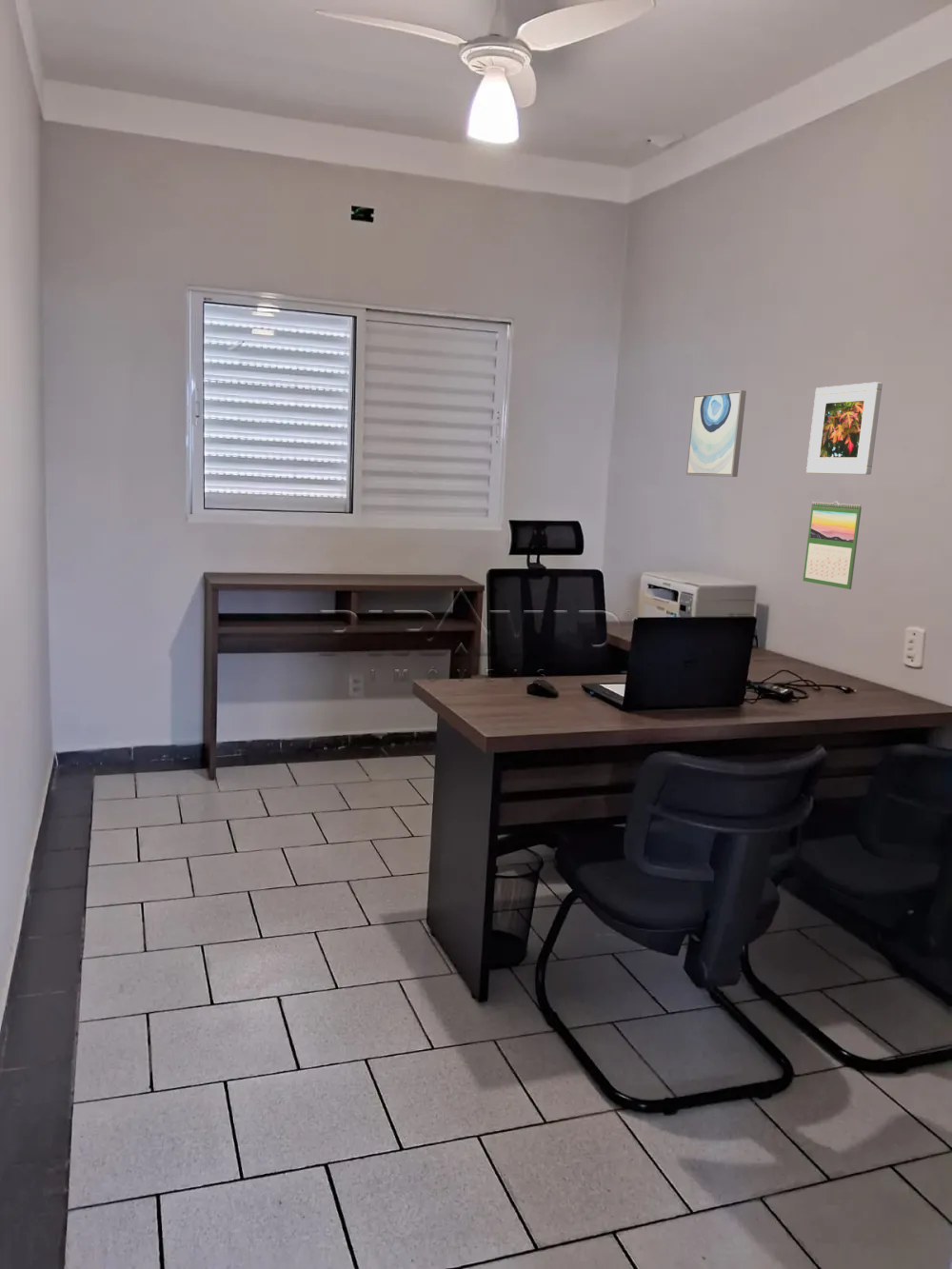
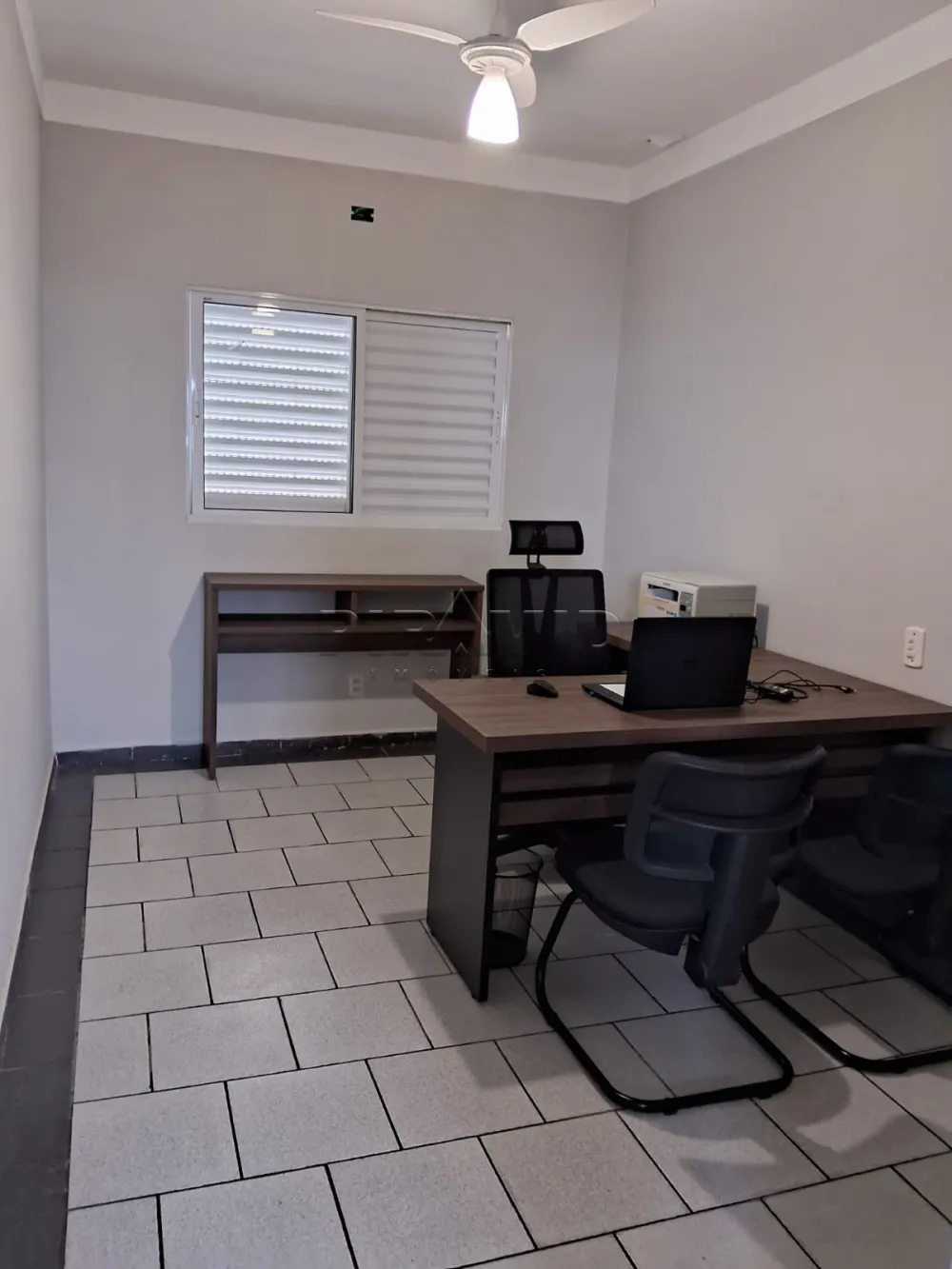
- wall art [685,389,747,478]
- calendar [803,501,863,590]
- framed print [805,381,883,475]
